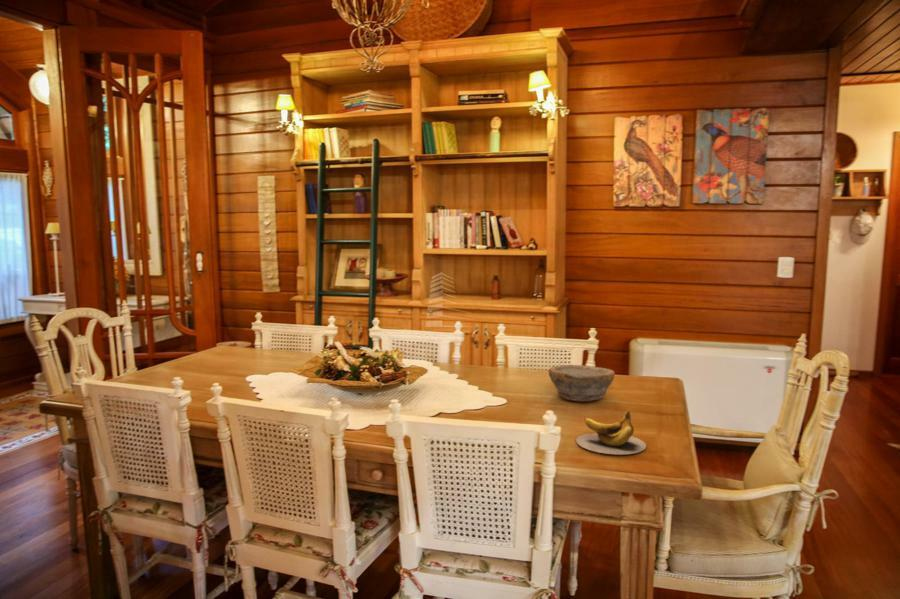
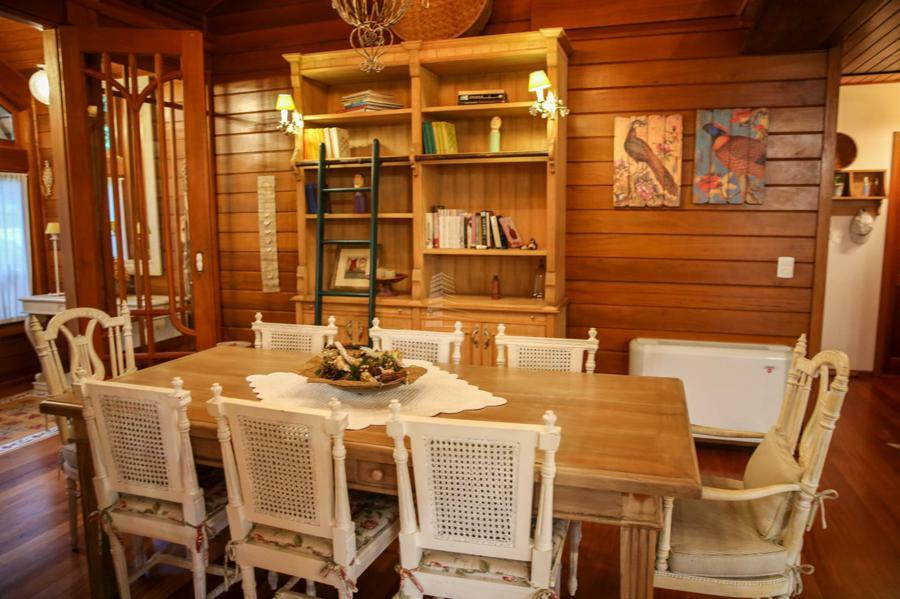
- bowl [548,364,616,402]
- banana [575,410,647,456]
